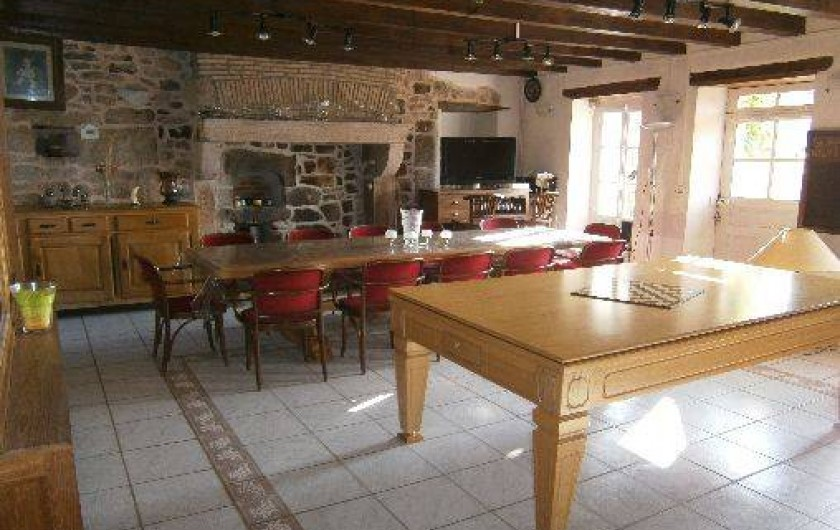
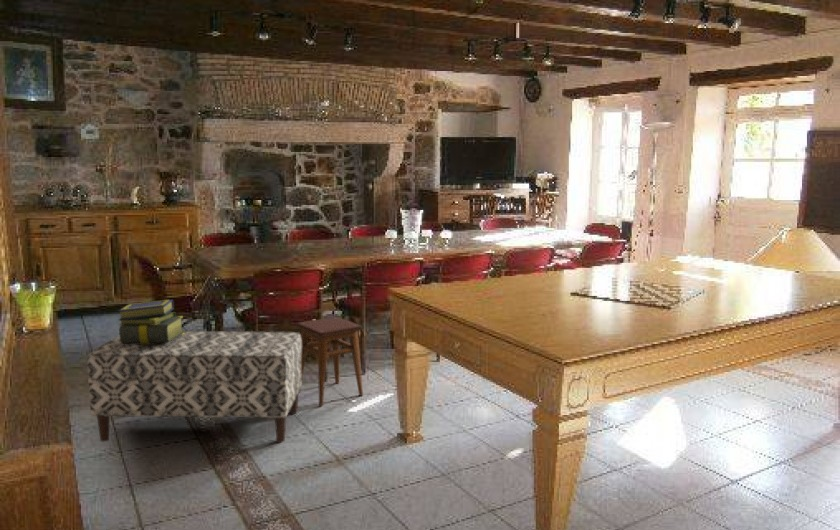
+ stool [295,316,364,407]
+ bench [86,330,303,443]
+ stack of books [117,299,185,345]
